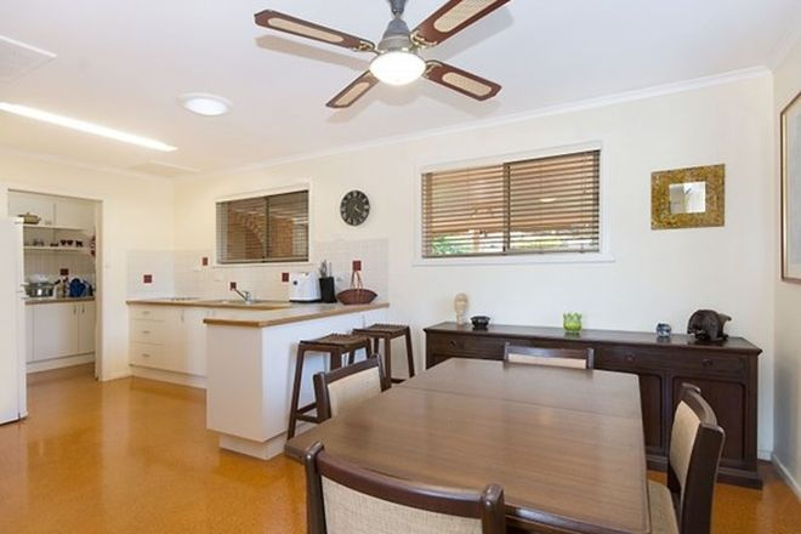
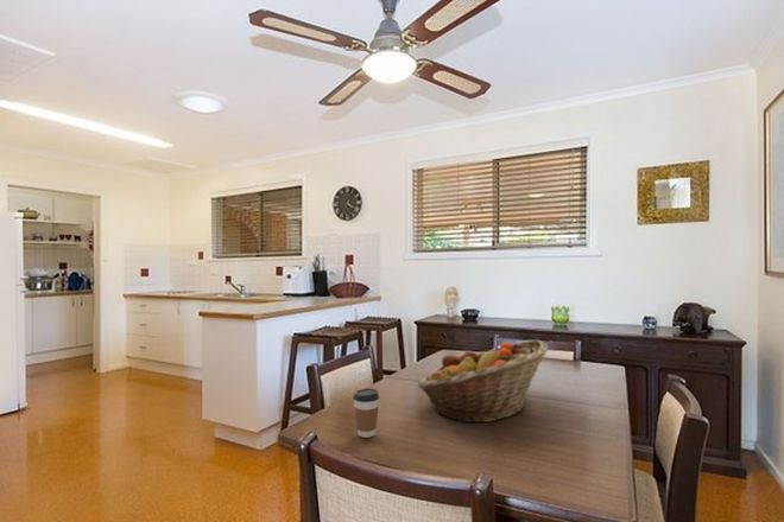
+ fruit basket [417,338,549,424]
+ coffee cup [352,388,380,439]
